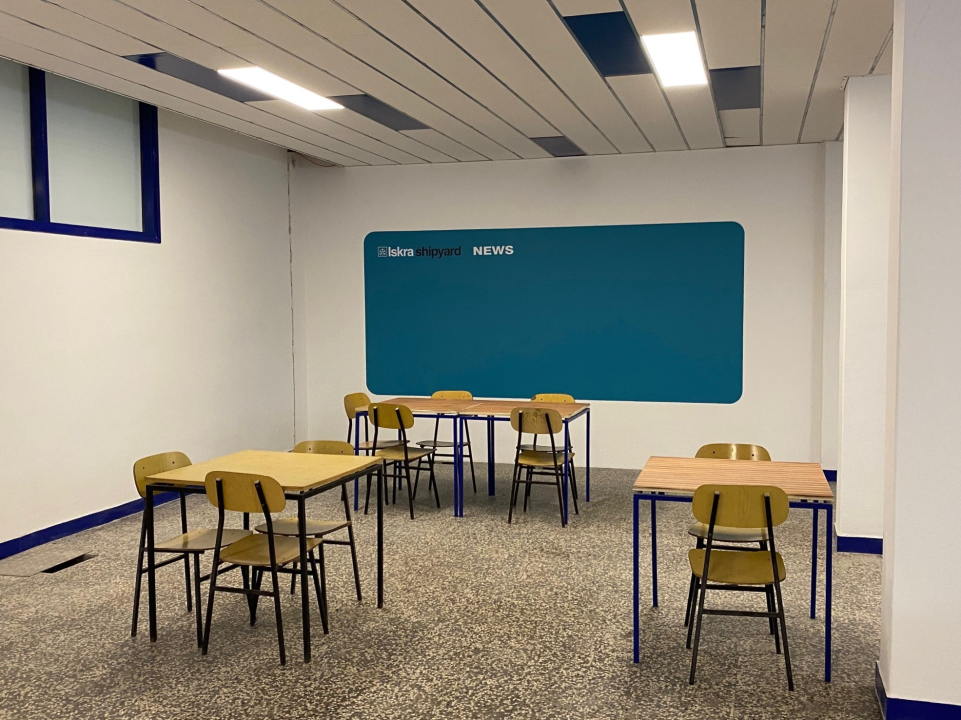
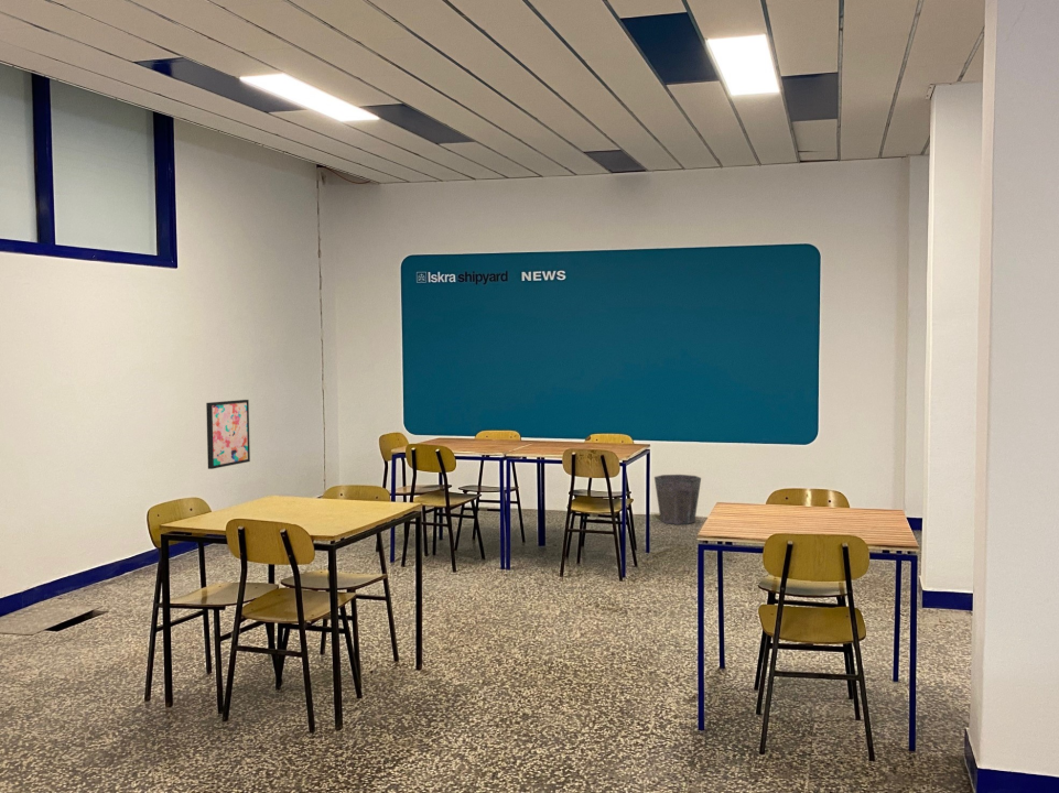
+ wall art [205,399,251,470]
+ waste bin [653,474,702,525]
